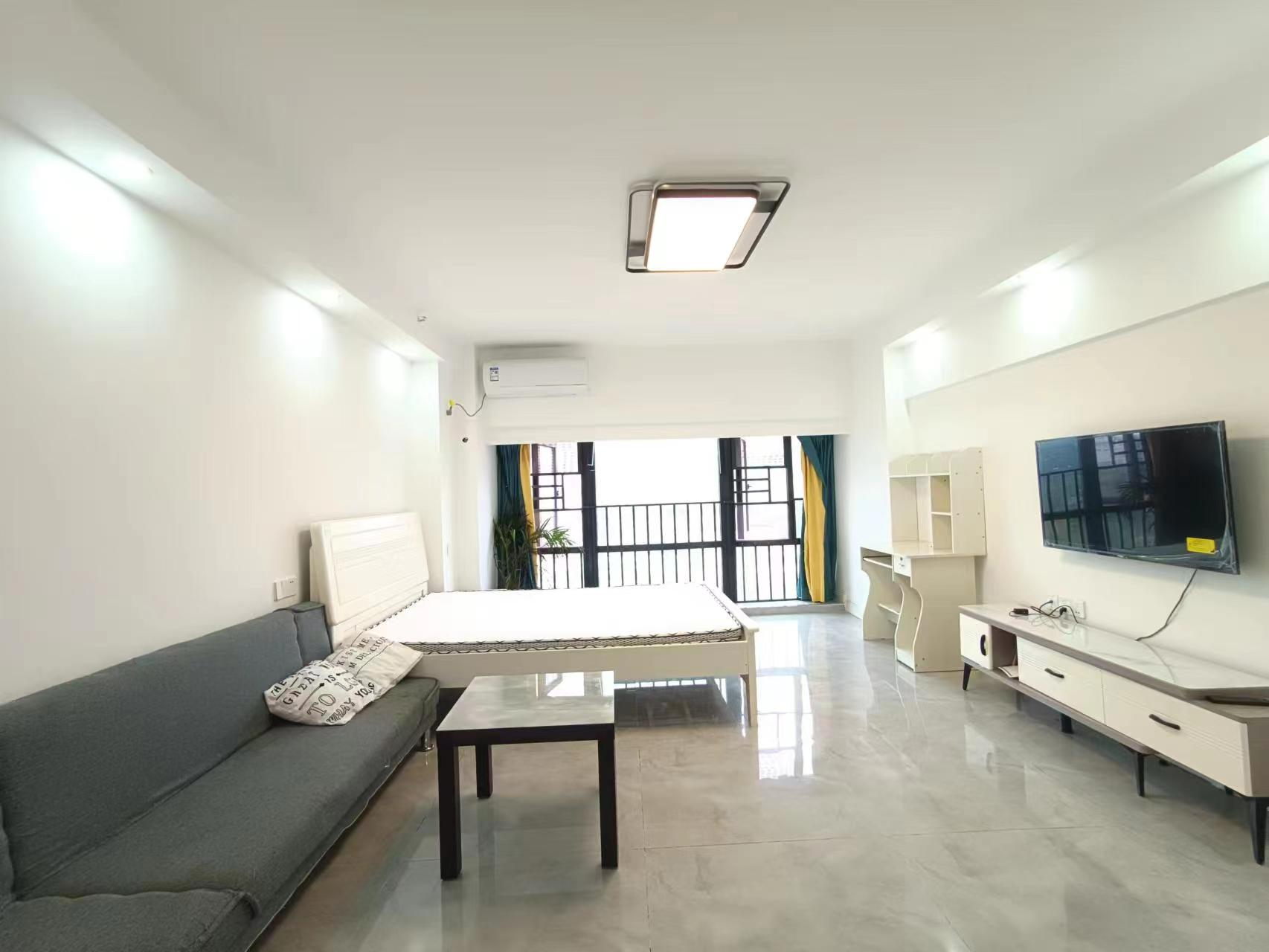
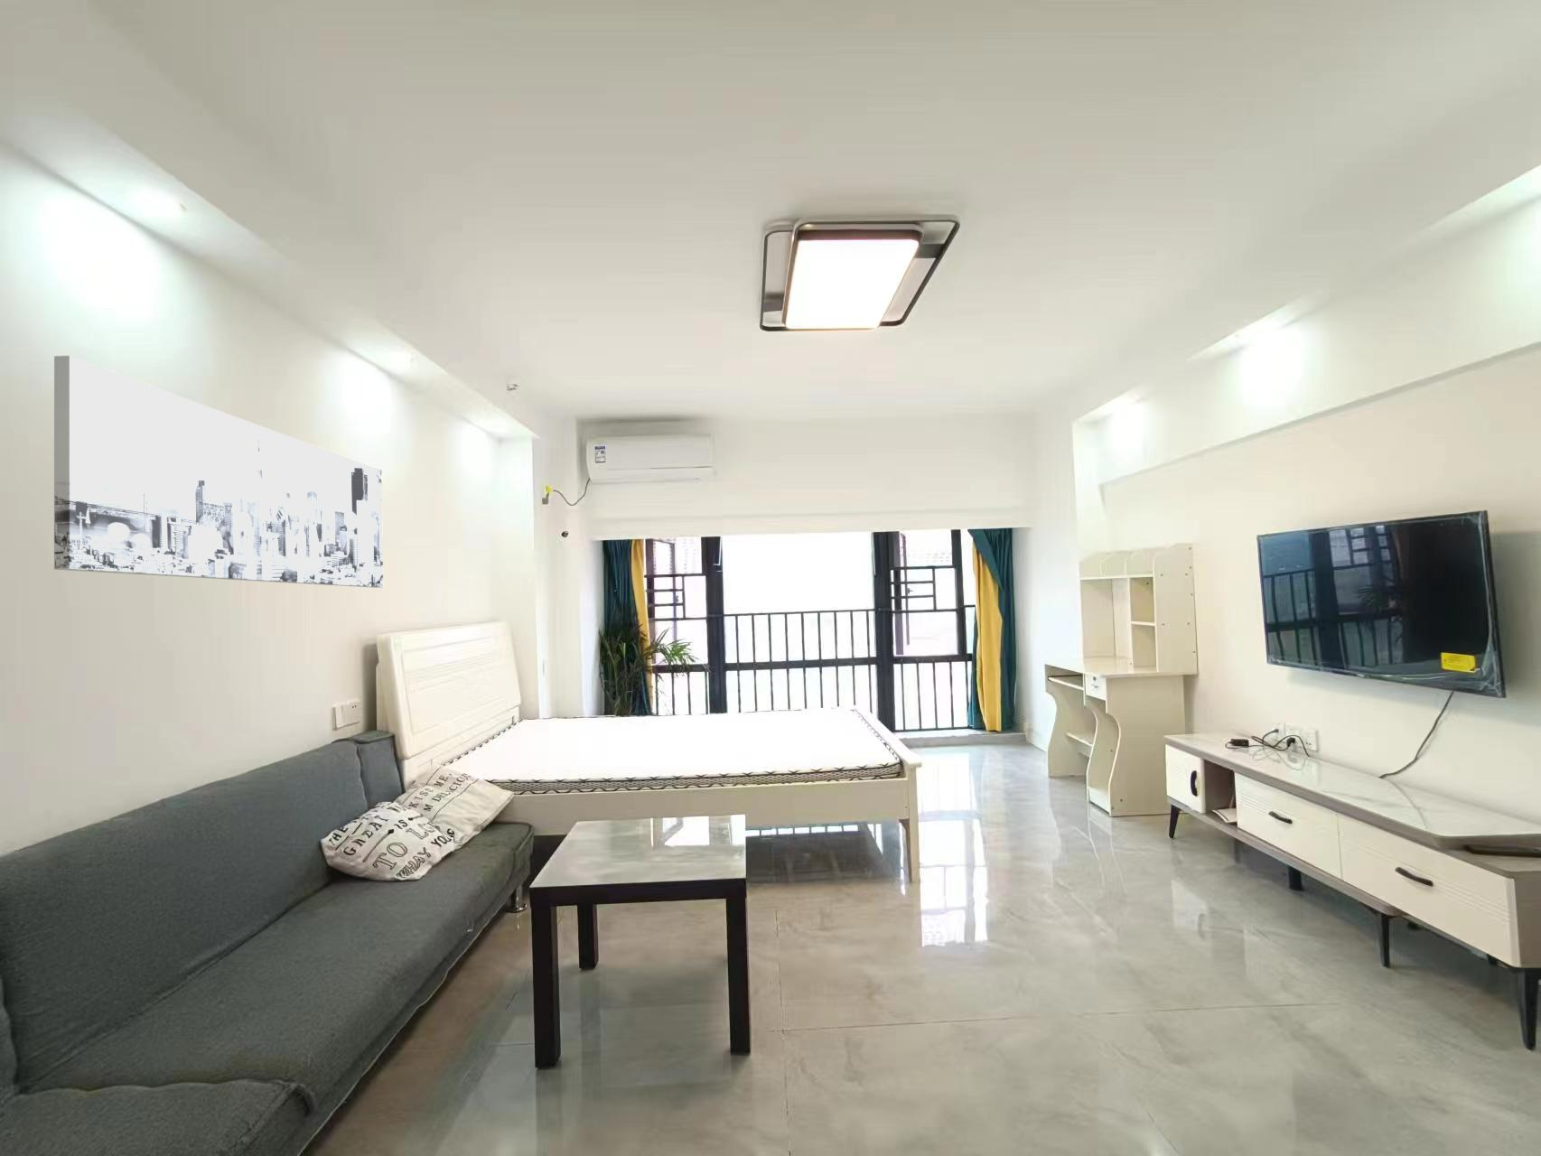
+ wall art [53,355,384,589]
